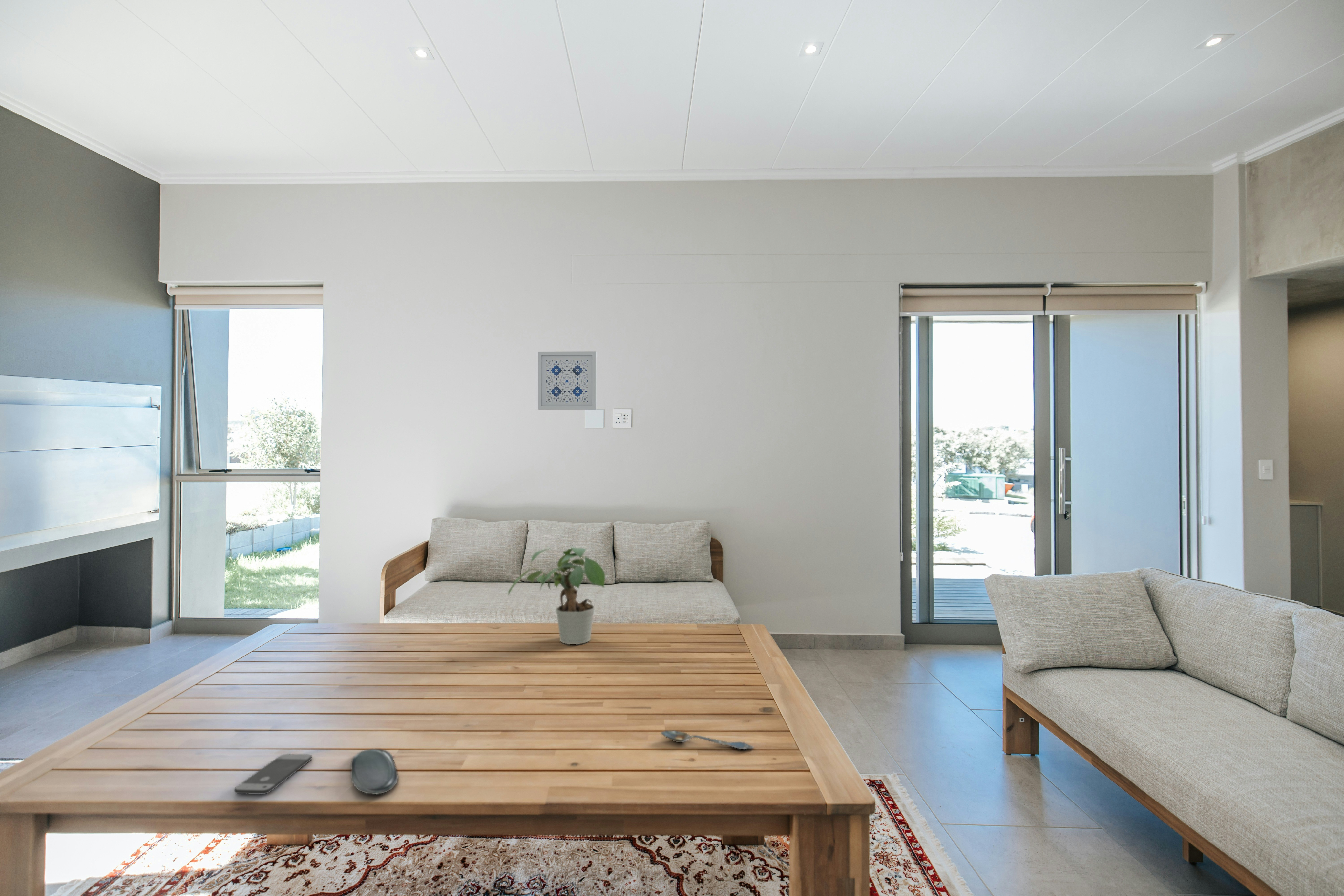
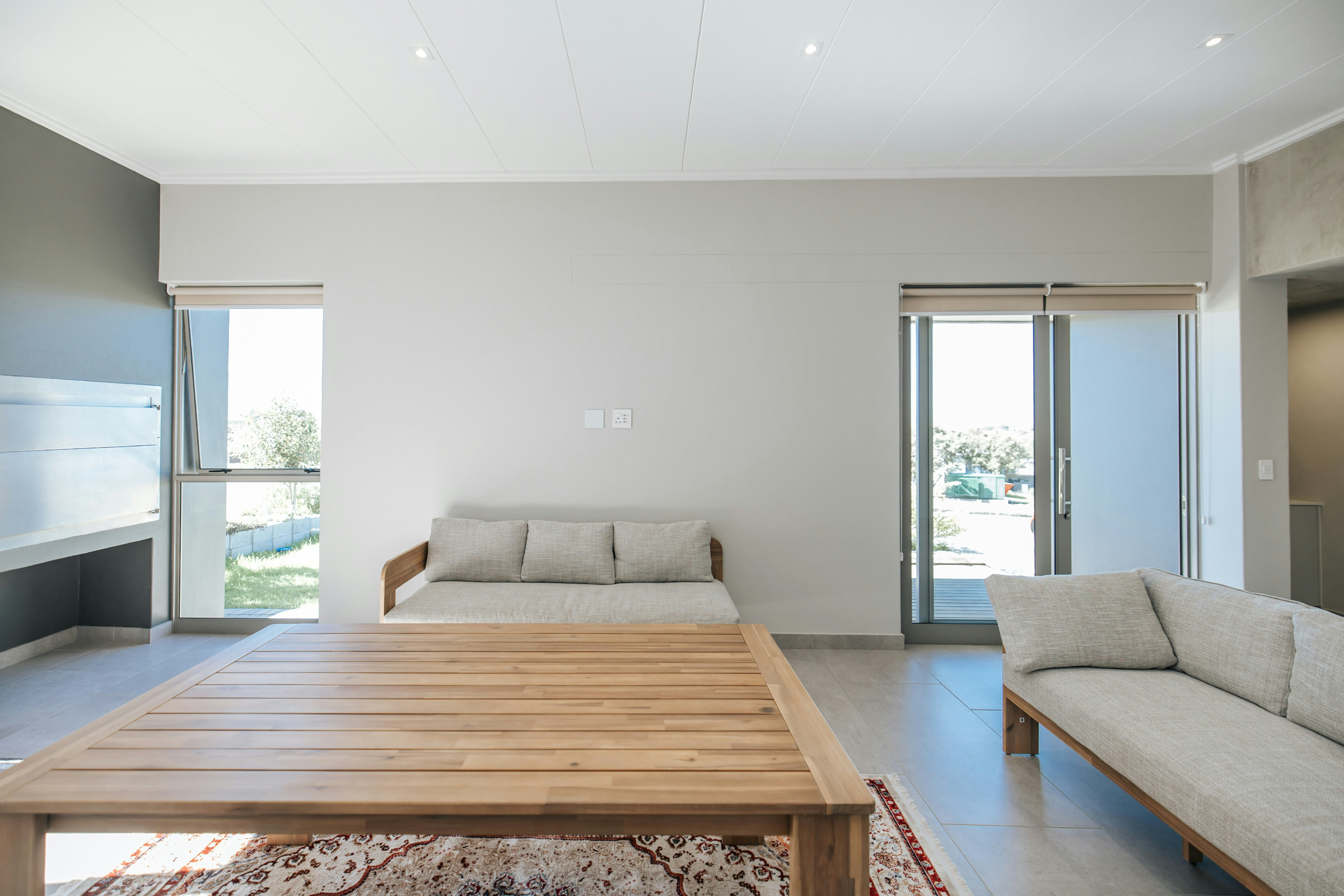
- oval tray [351,748,398,795]
- spoon [661,730,754,750]
- potted plant [508,547,606,645]
- wall art [537,351,597,410]
- smartphone [234,754,312,794]
